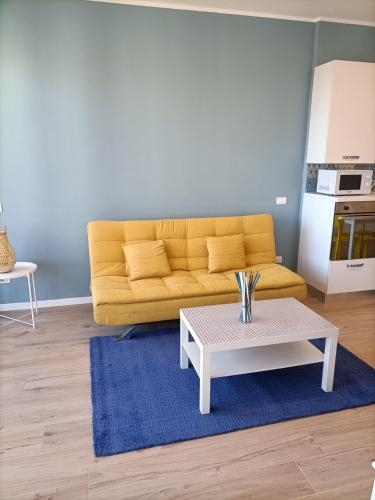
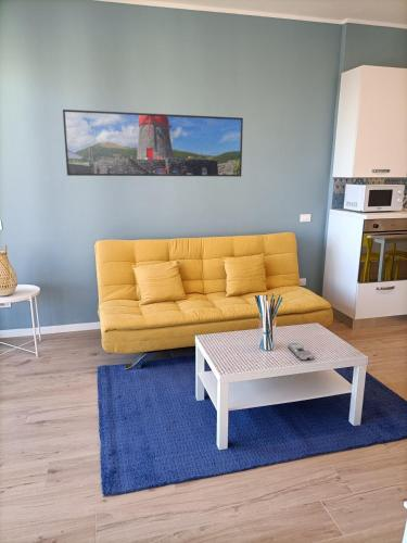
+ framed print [62,109,244,178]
+ remote control [288,342,316,362]
